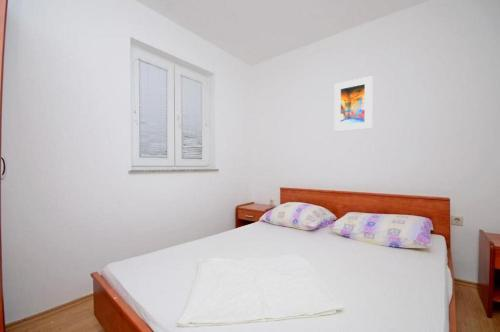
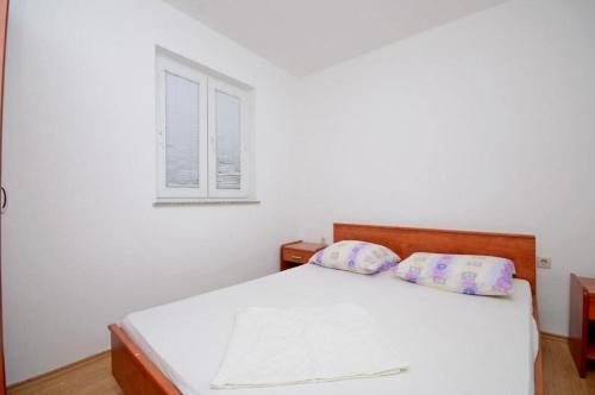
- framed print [333,75,373,133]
